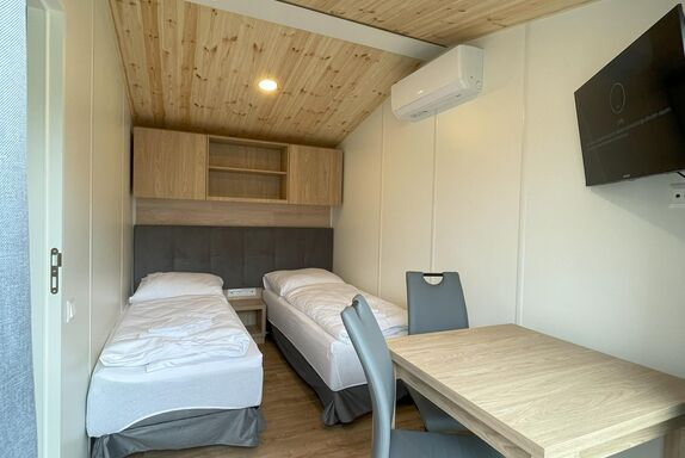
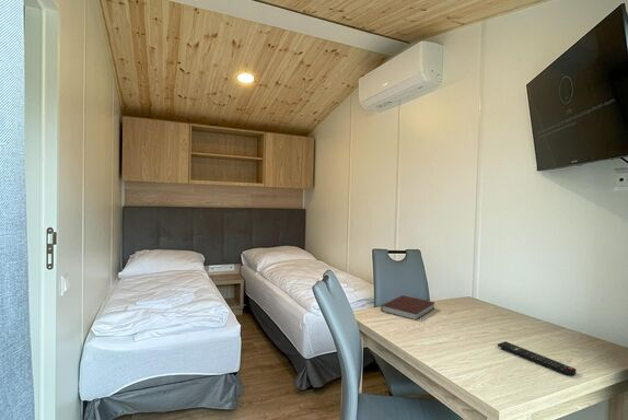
+ remote control [497,340,578,377]
+ notebook [380,294,437,322]
